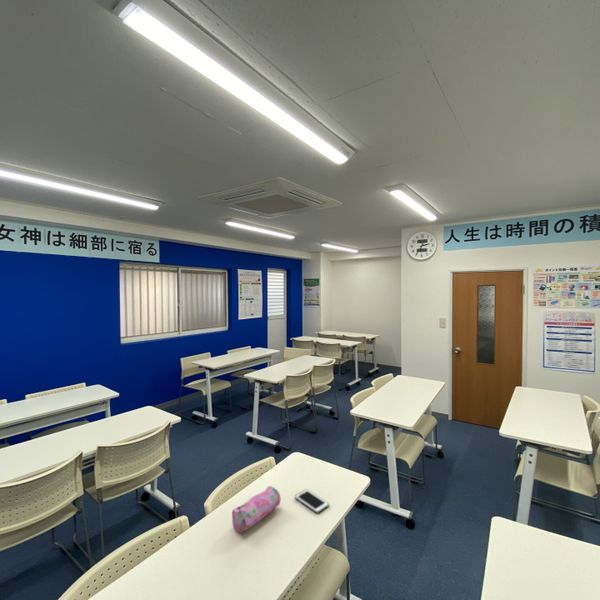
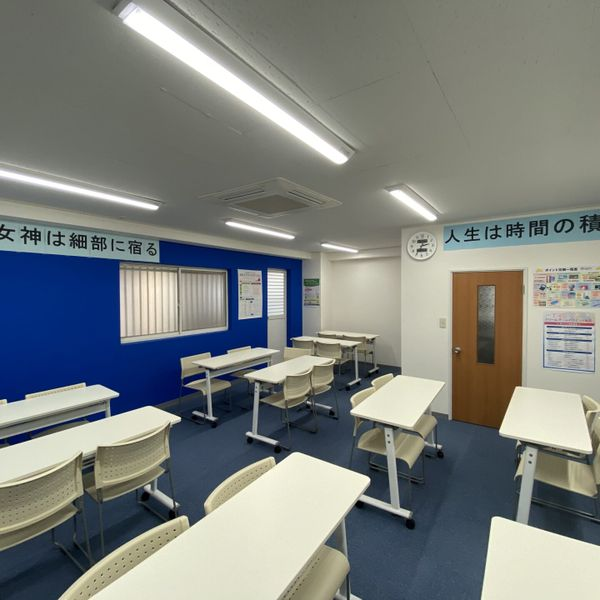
- pencil case [231,485,281,533]
- cell phone [294,488,330,514]
